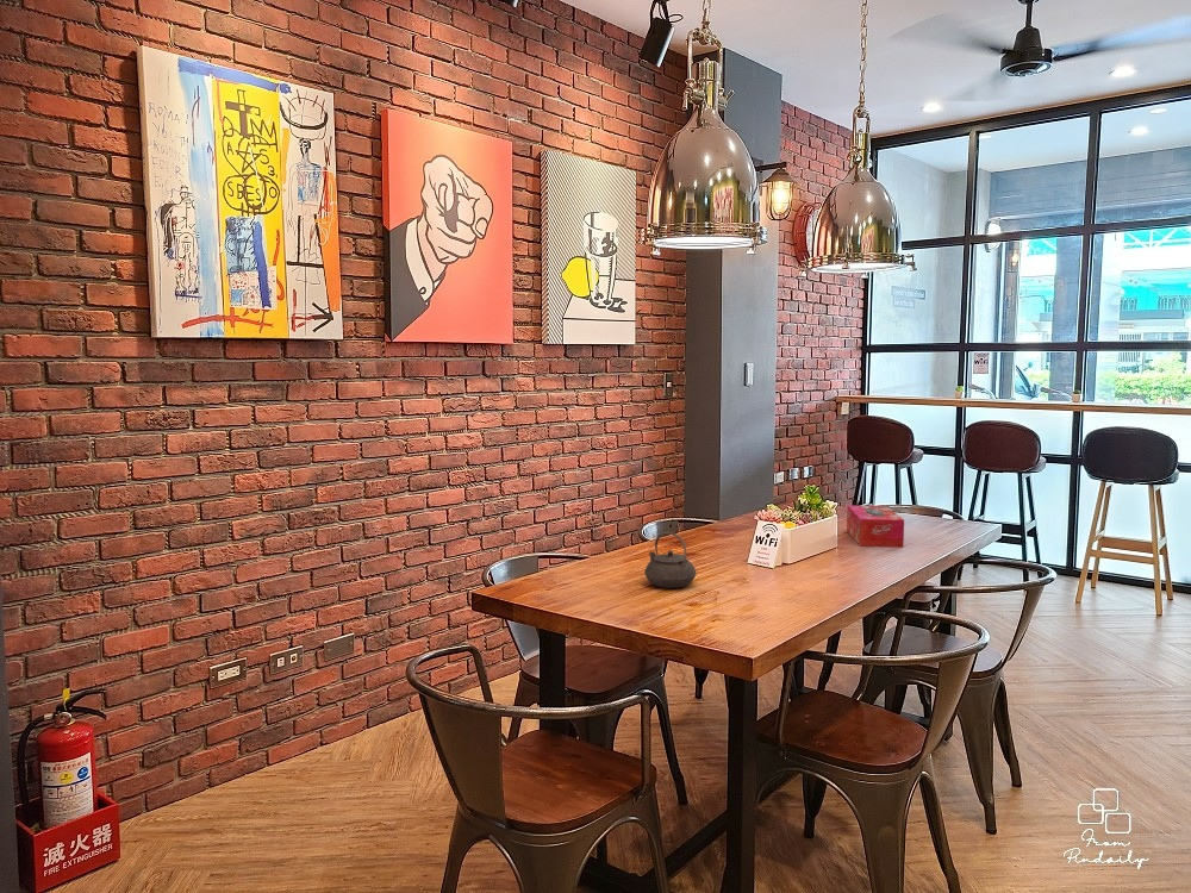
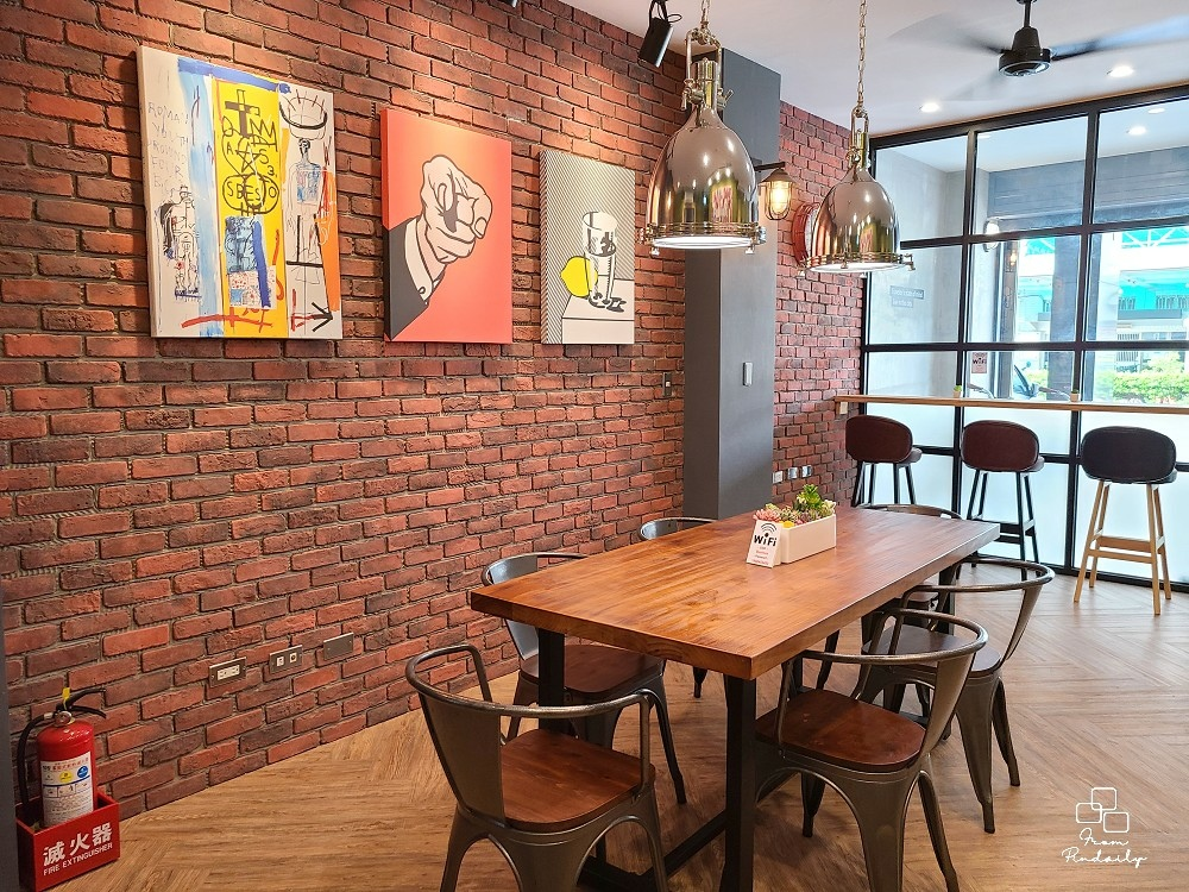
- tissue box [846,504,905,549]
- teapot [643,530,698,589]
